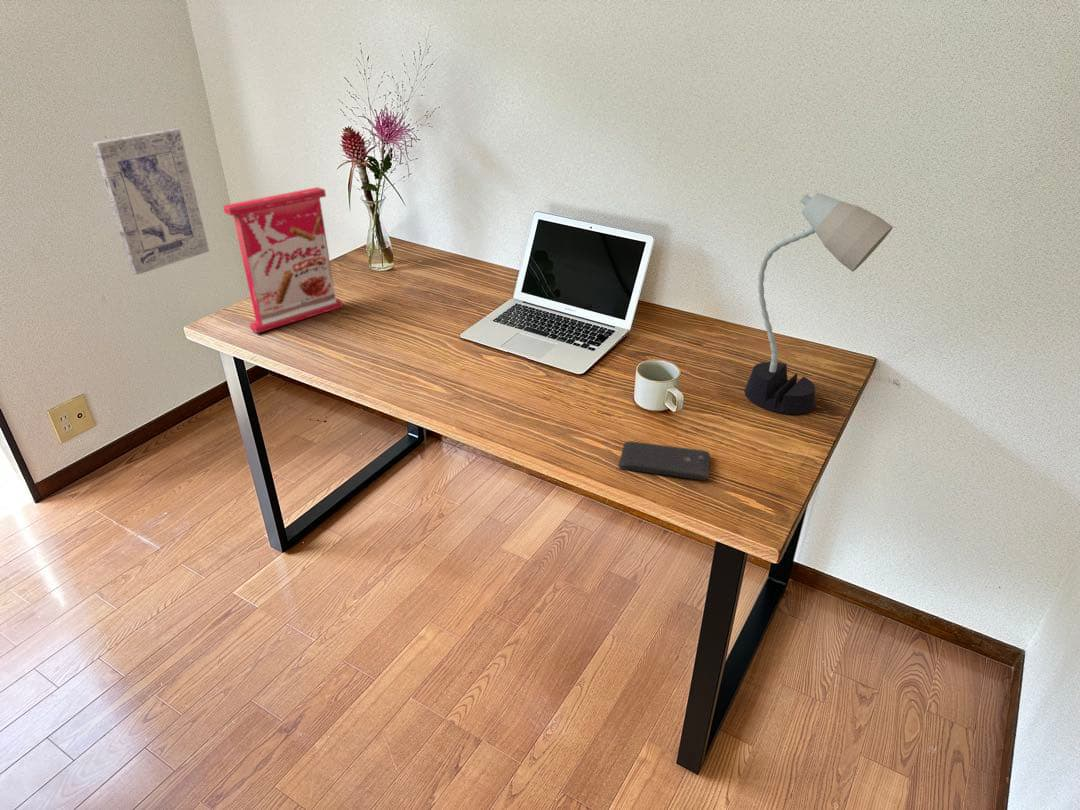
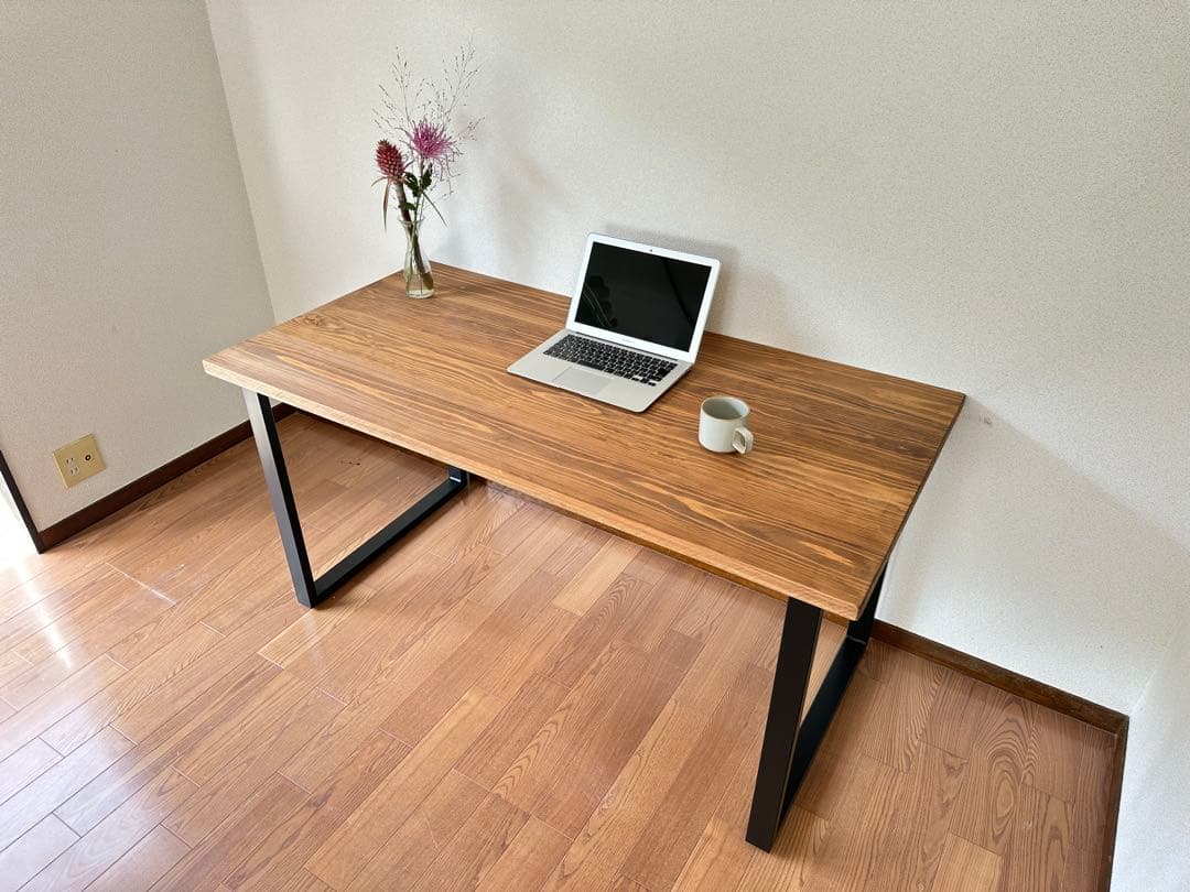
- smartphone [618,440,711,481]
- wall art [92,128,210,276]
- desk lamp [744,192,894,415]
- picture frame [222,186,344,334]
